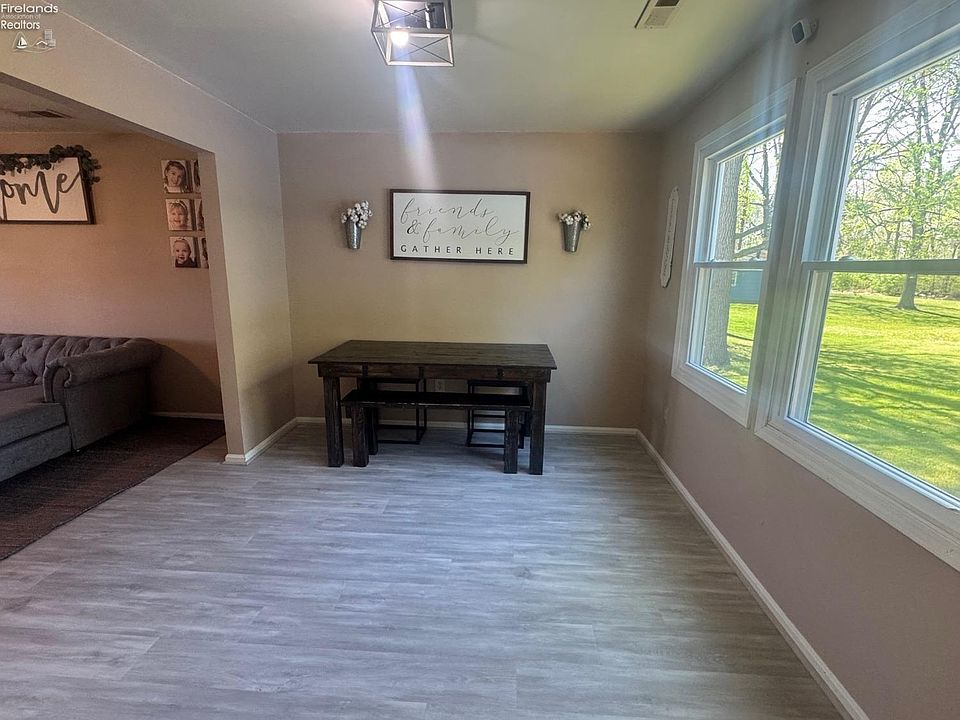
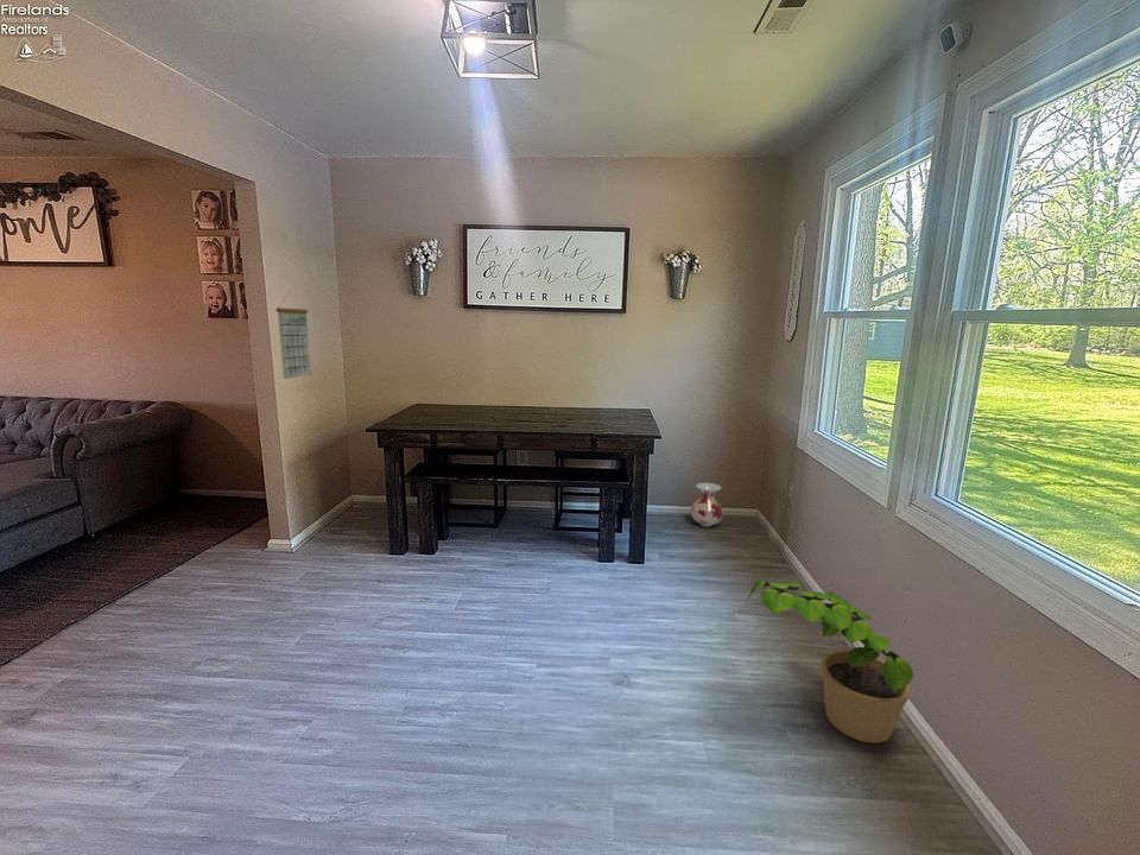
+ vase [690,482,724,527]
+ calendar [276,292,312,380]
+ potted plant [745,578,914,745]
